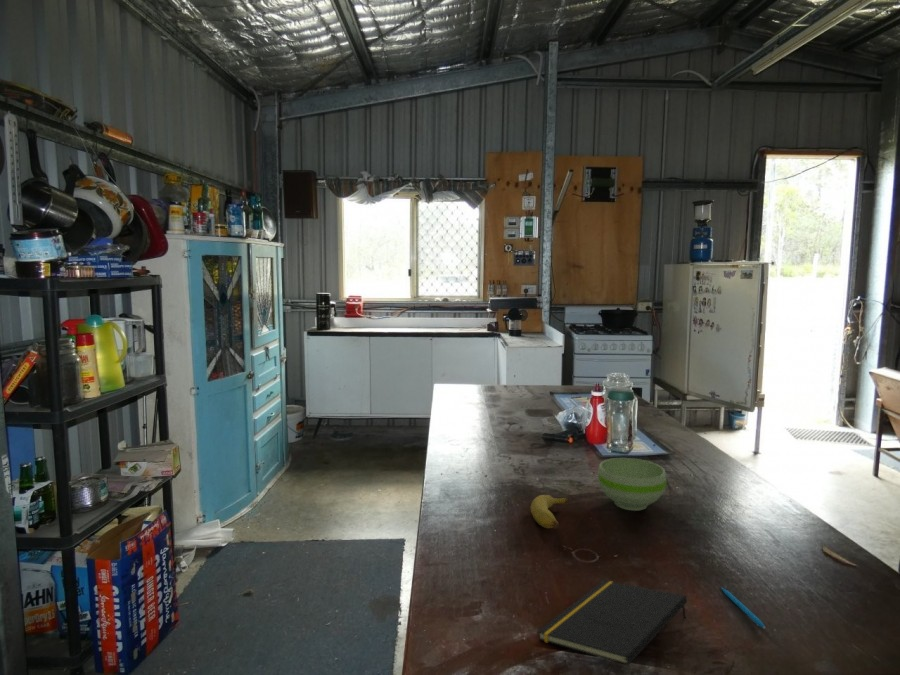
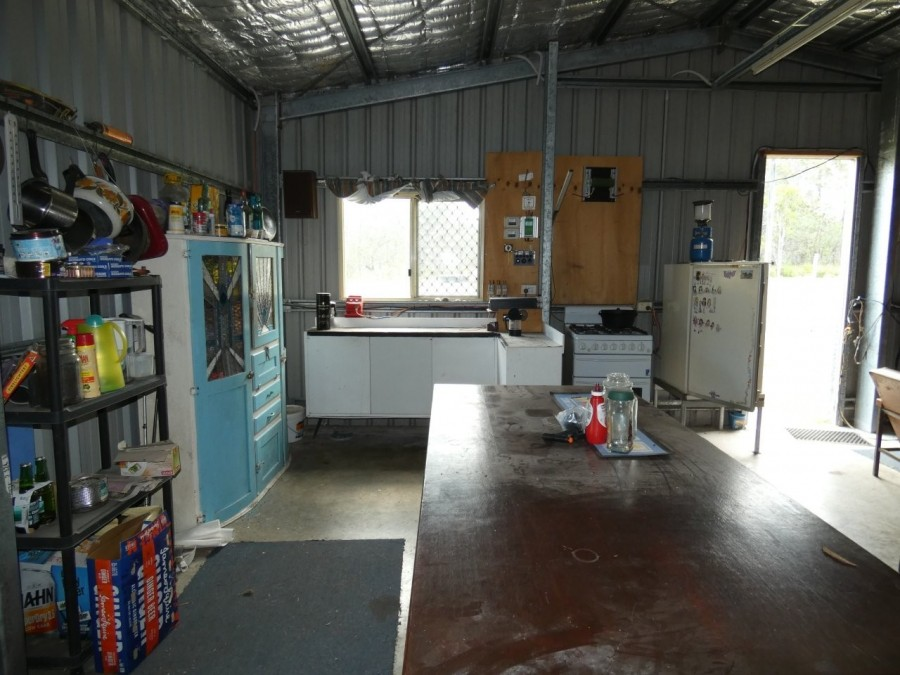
- pen [720,586,766,629]
- bowl [597,457,668,512]
- notepad [536,579,688,667]
- banana [530,494,569,529]
